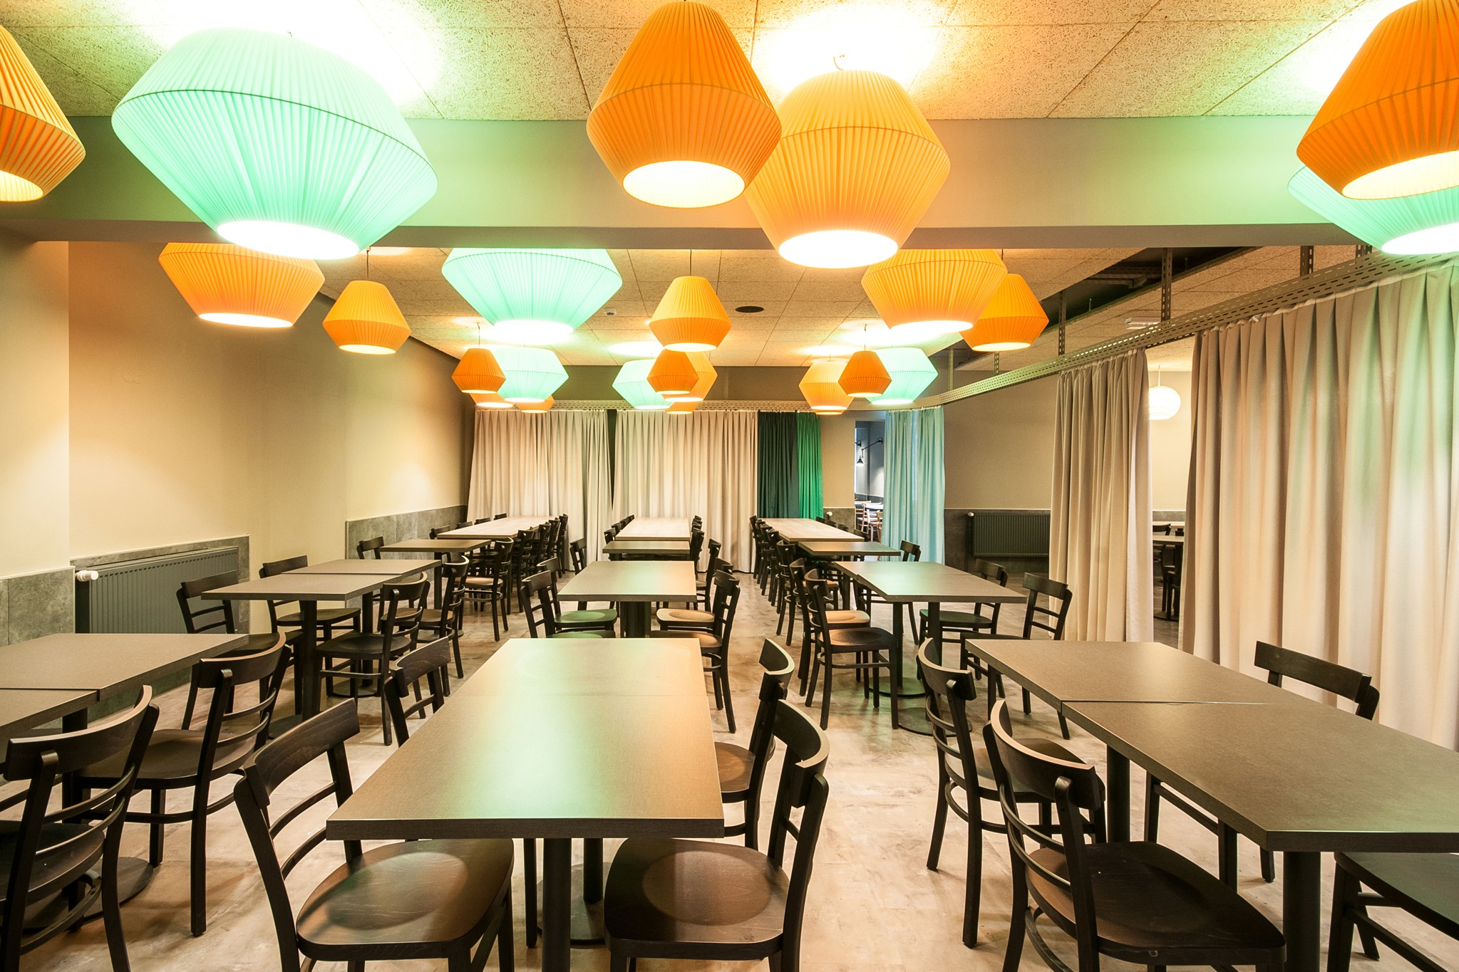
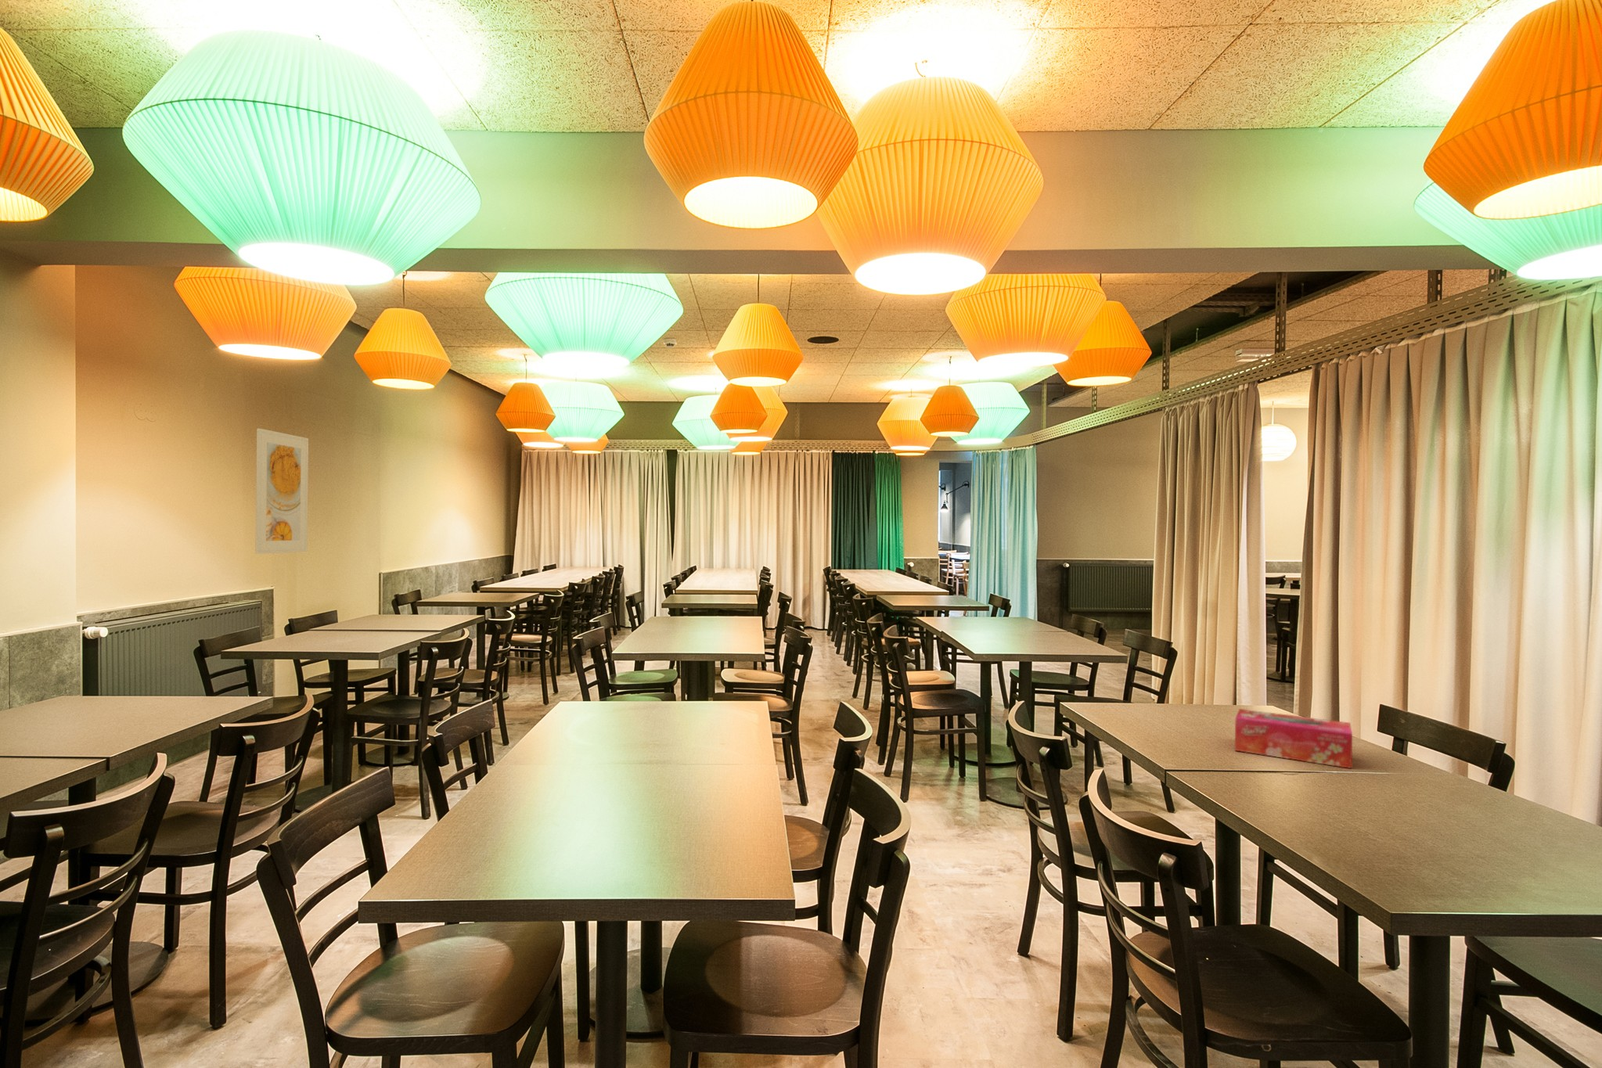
+ tissue box [1234,708,1353,769]
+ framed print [254,428,309,554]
